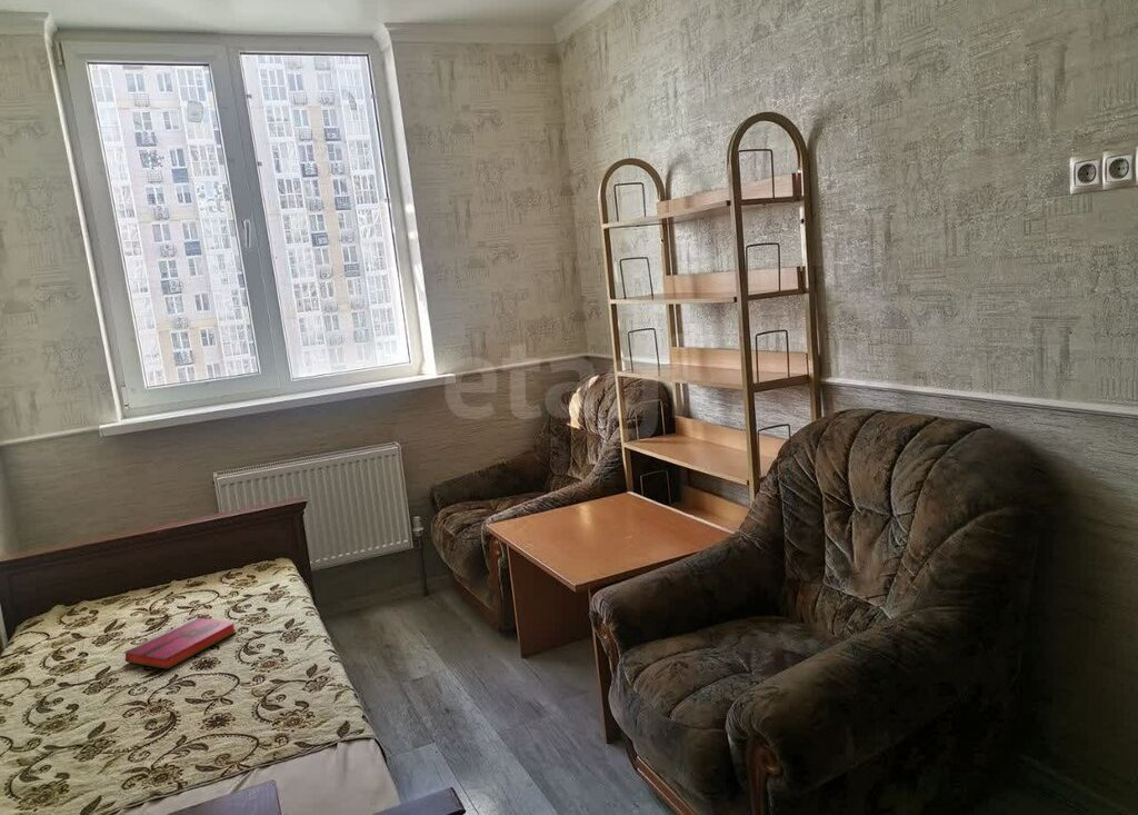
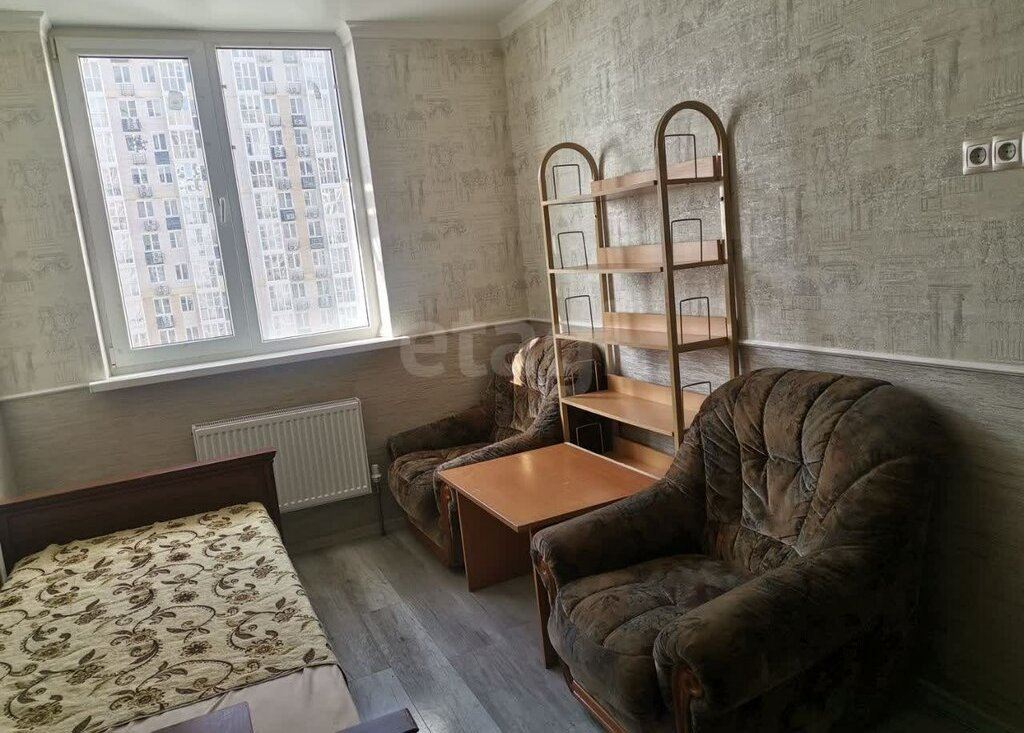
- hardback book [124,616,237,670]
